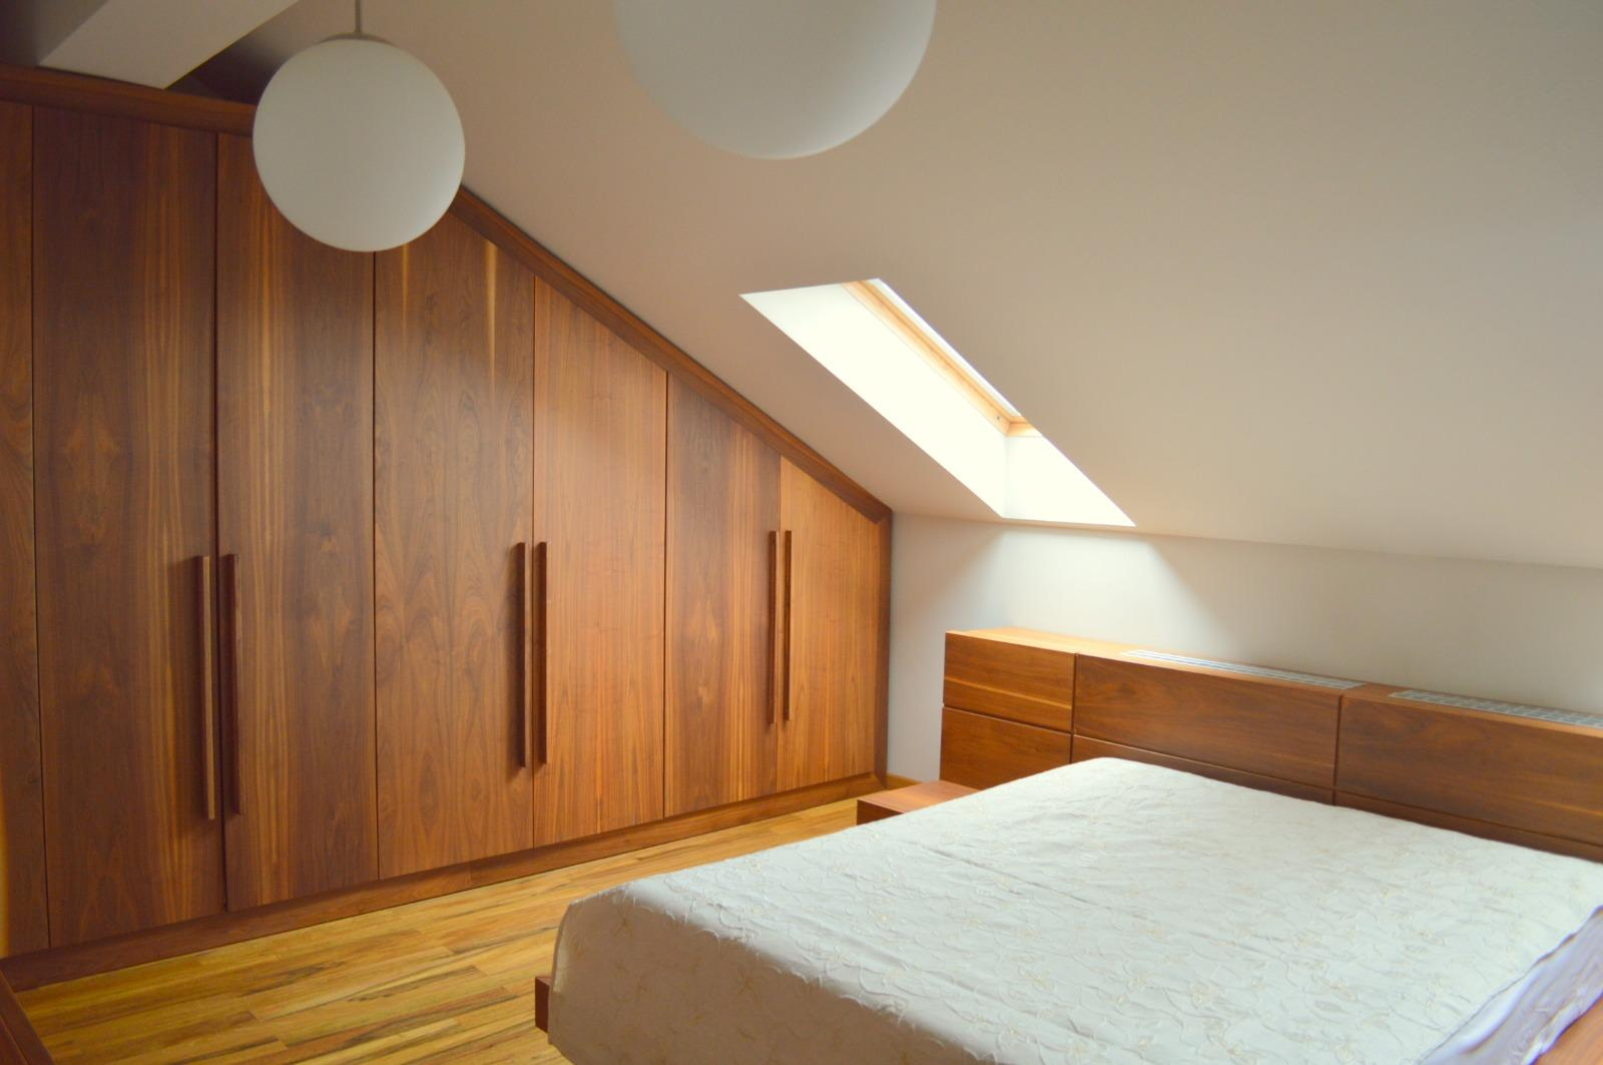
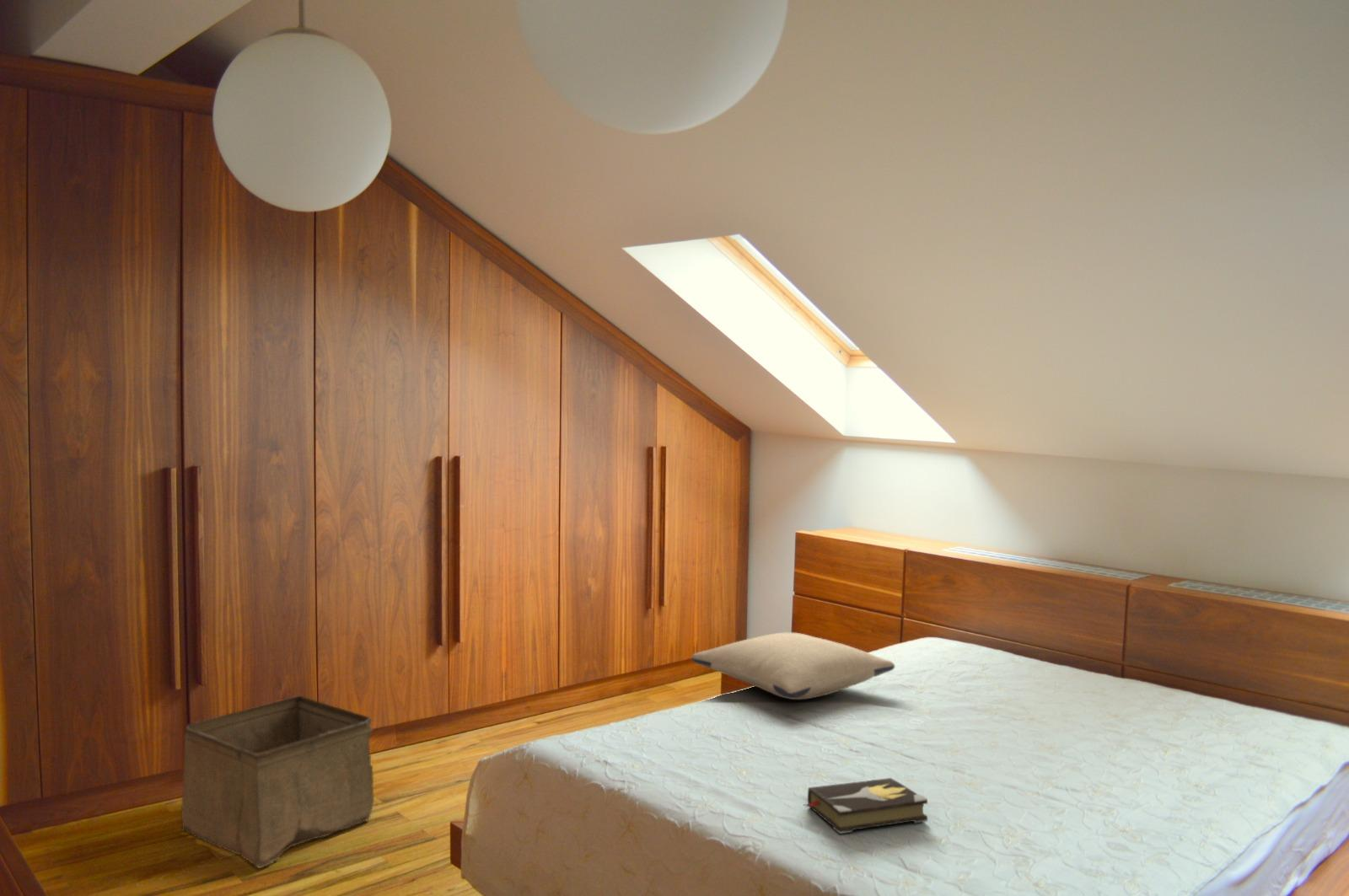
+ pillow [691,632,895,700]
+ hardback book [803,777,928,834]
+ storage bin [181,695,375,869]
